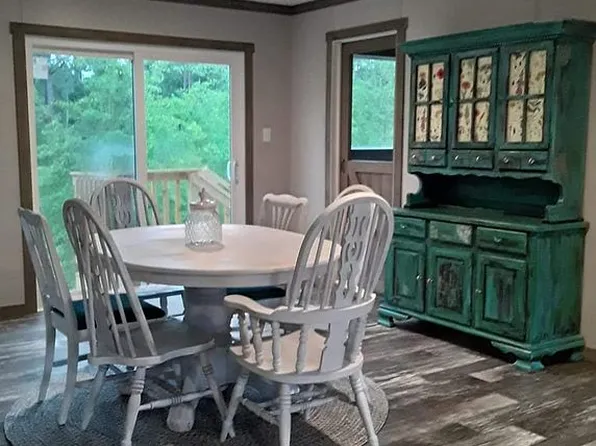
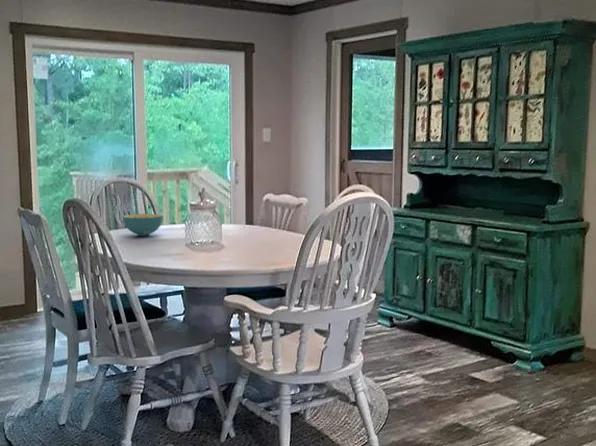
+ cereal bowl [122,213,164,237]
